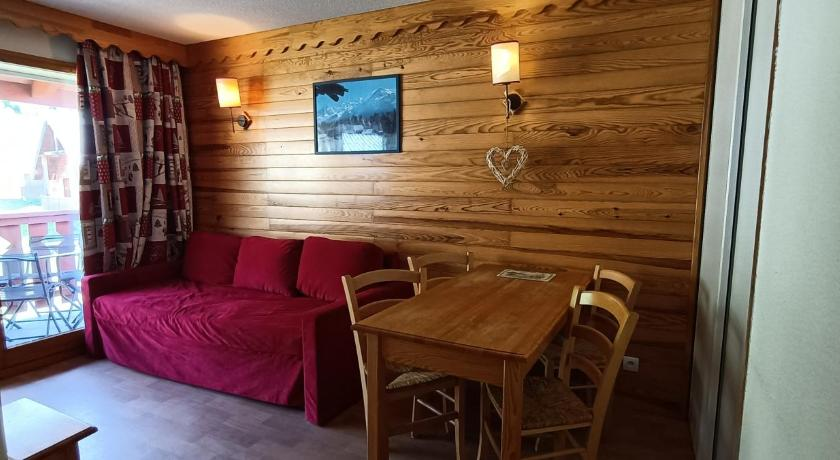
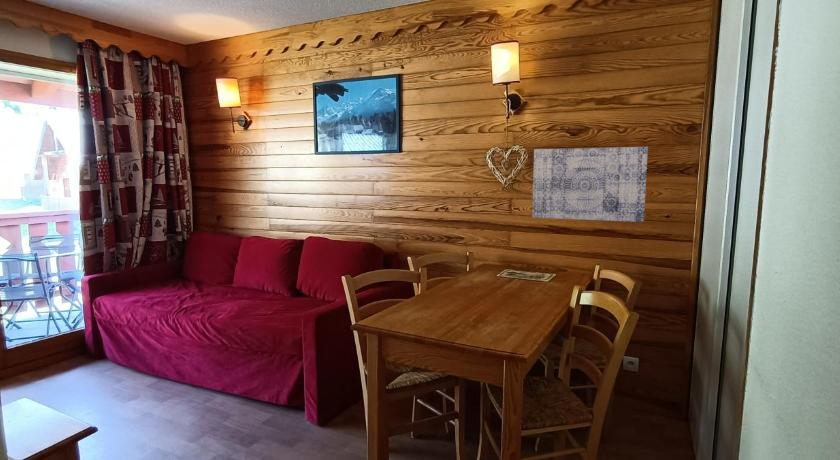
+ wall art [531,146,649,223]
